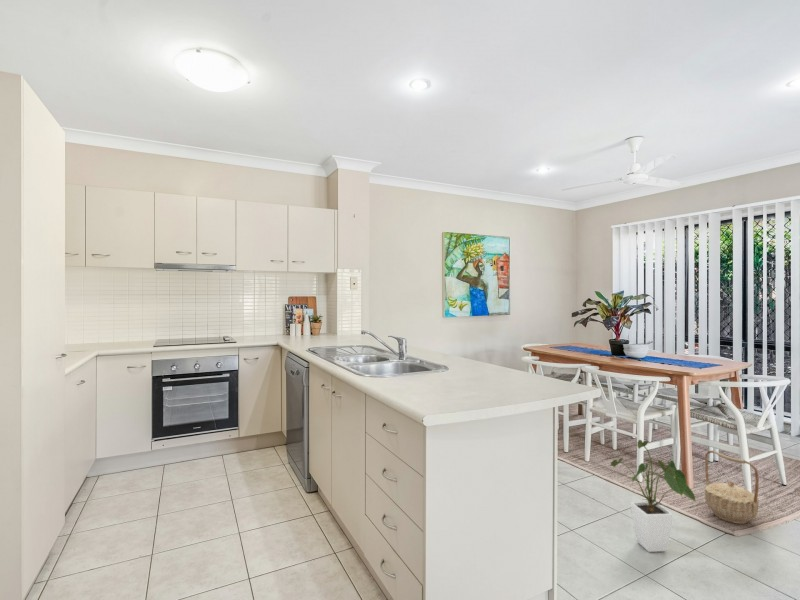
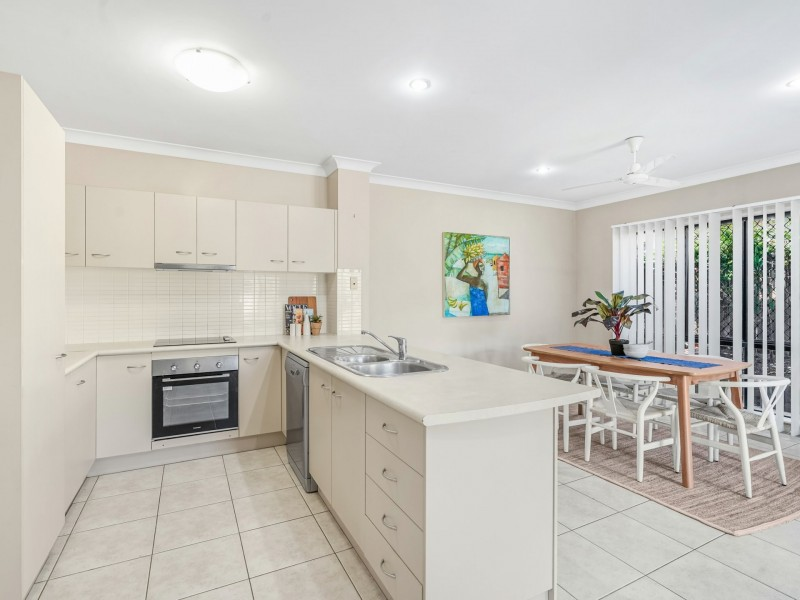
- basket [704,450,760,525]
- house plant [610,439,697,553]
